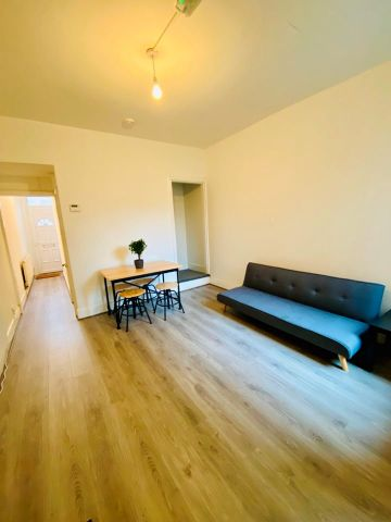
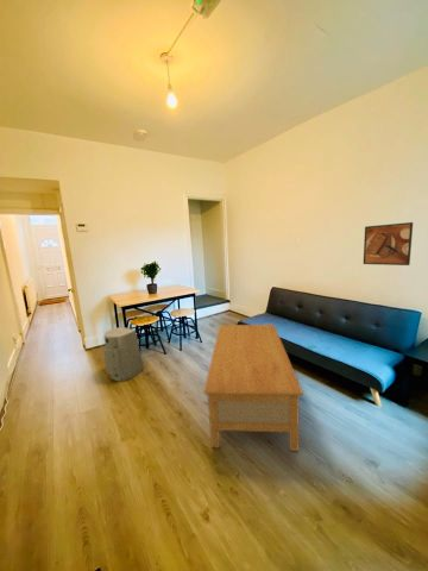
+ coffee table [202,324,304,452]
+ fan [102,326,145,383]
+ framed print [363,221,414,266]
